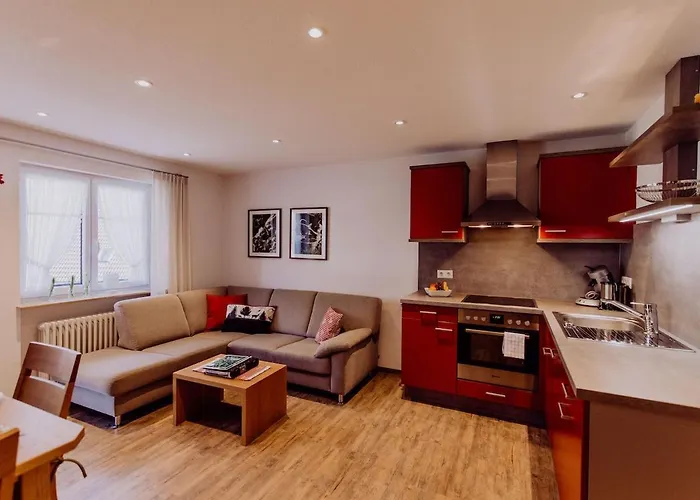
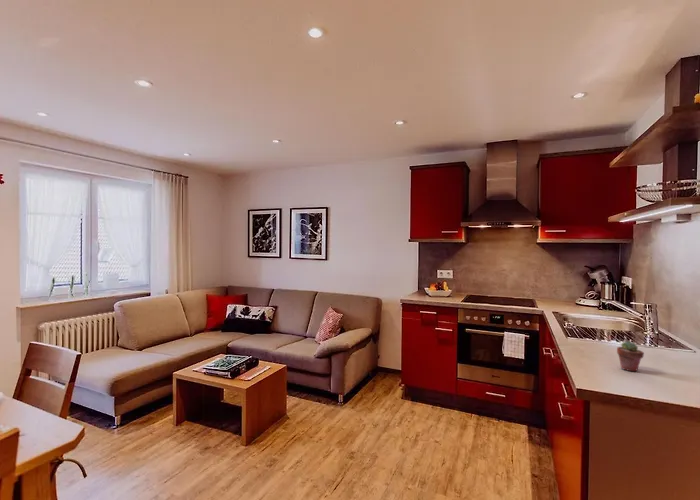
+ potted succulent [616,340,645,372]
